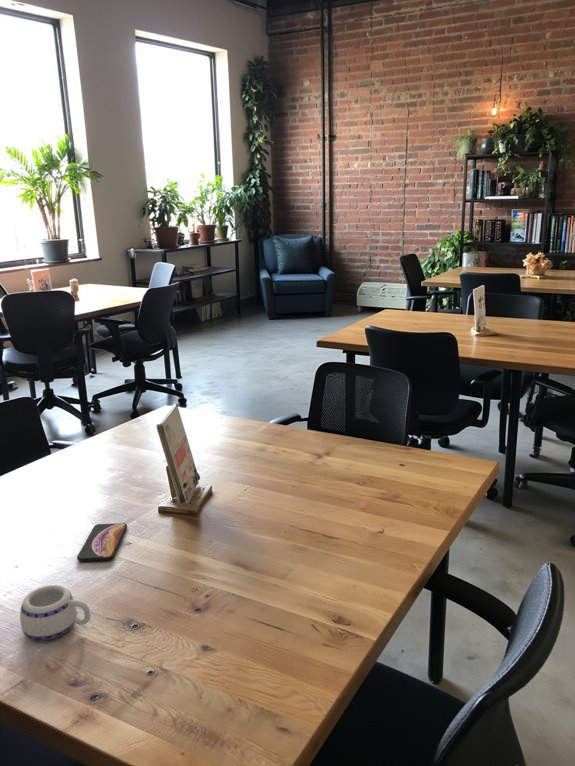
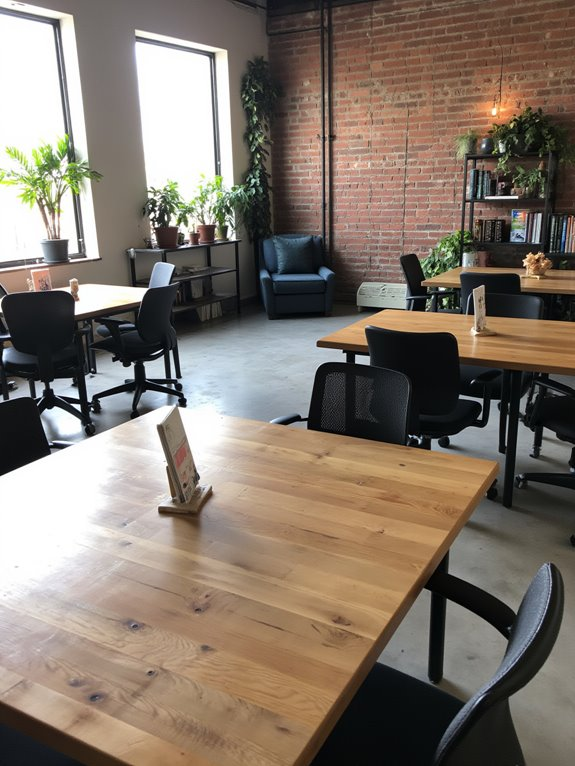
- smartphone [76,522,128,562]
- mug [19,584,91,641]
